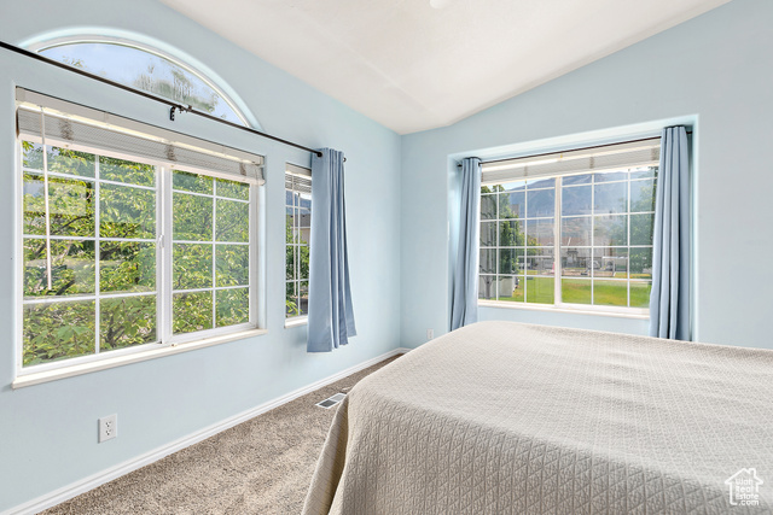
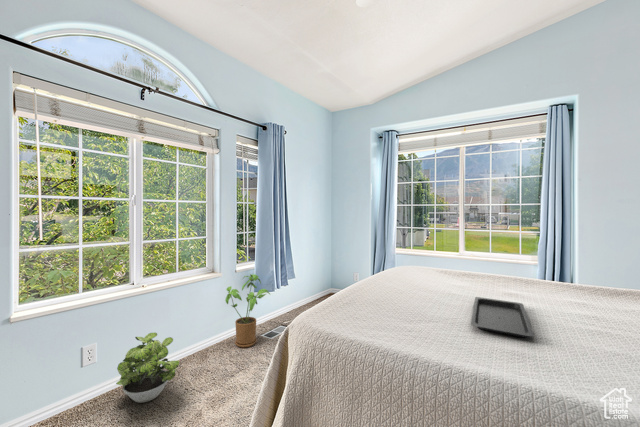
+ house plant [224,273,271,348]
+ serving tray [470,296,536,338]
+ potted plant [115,332,180,404]
